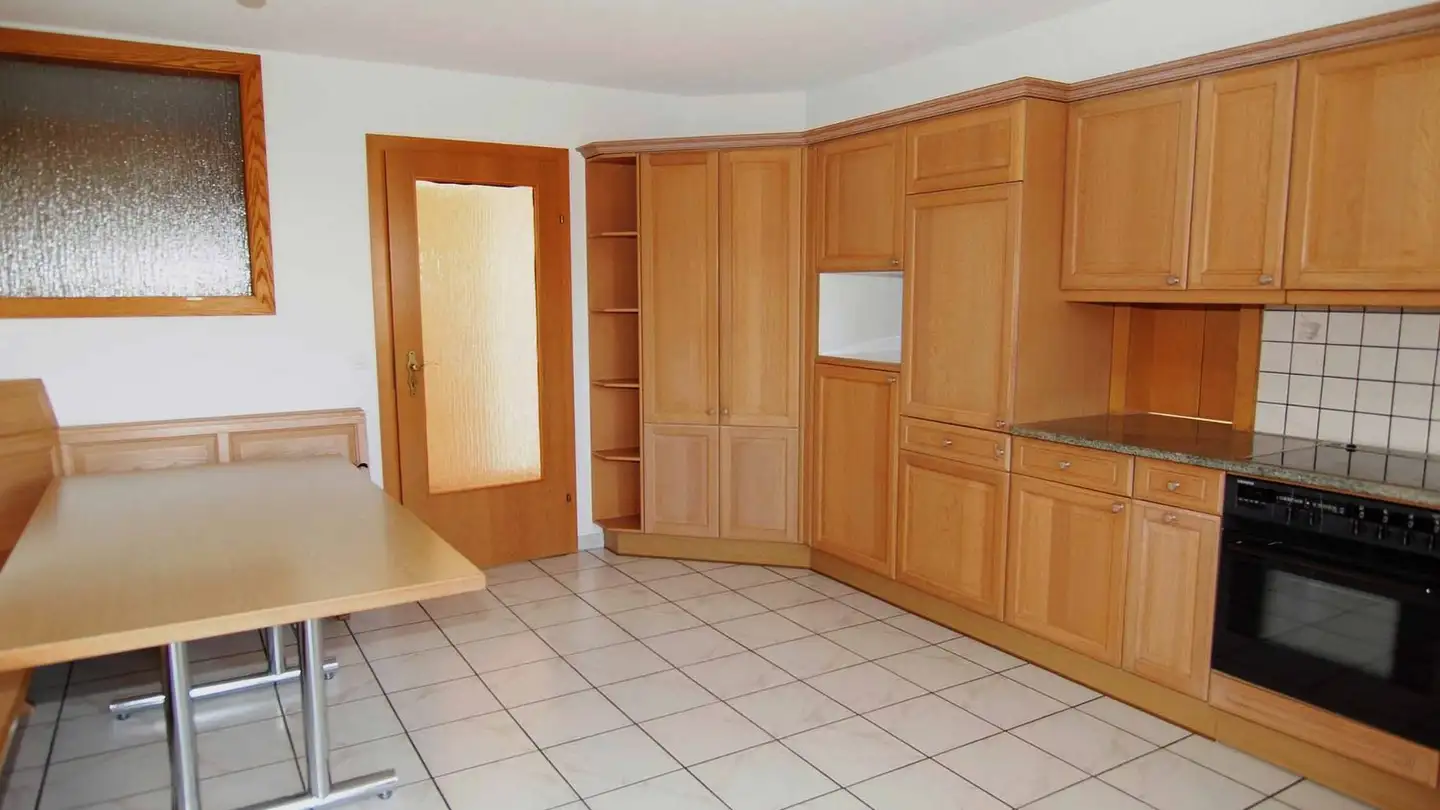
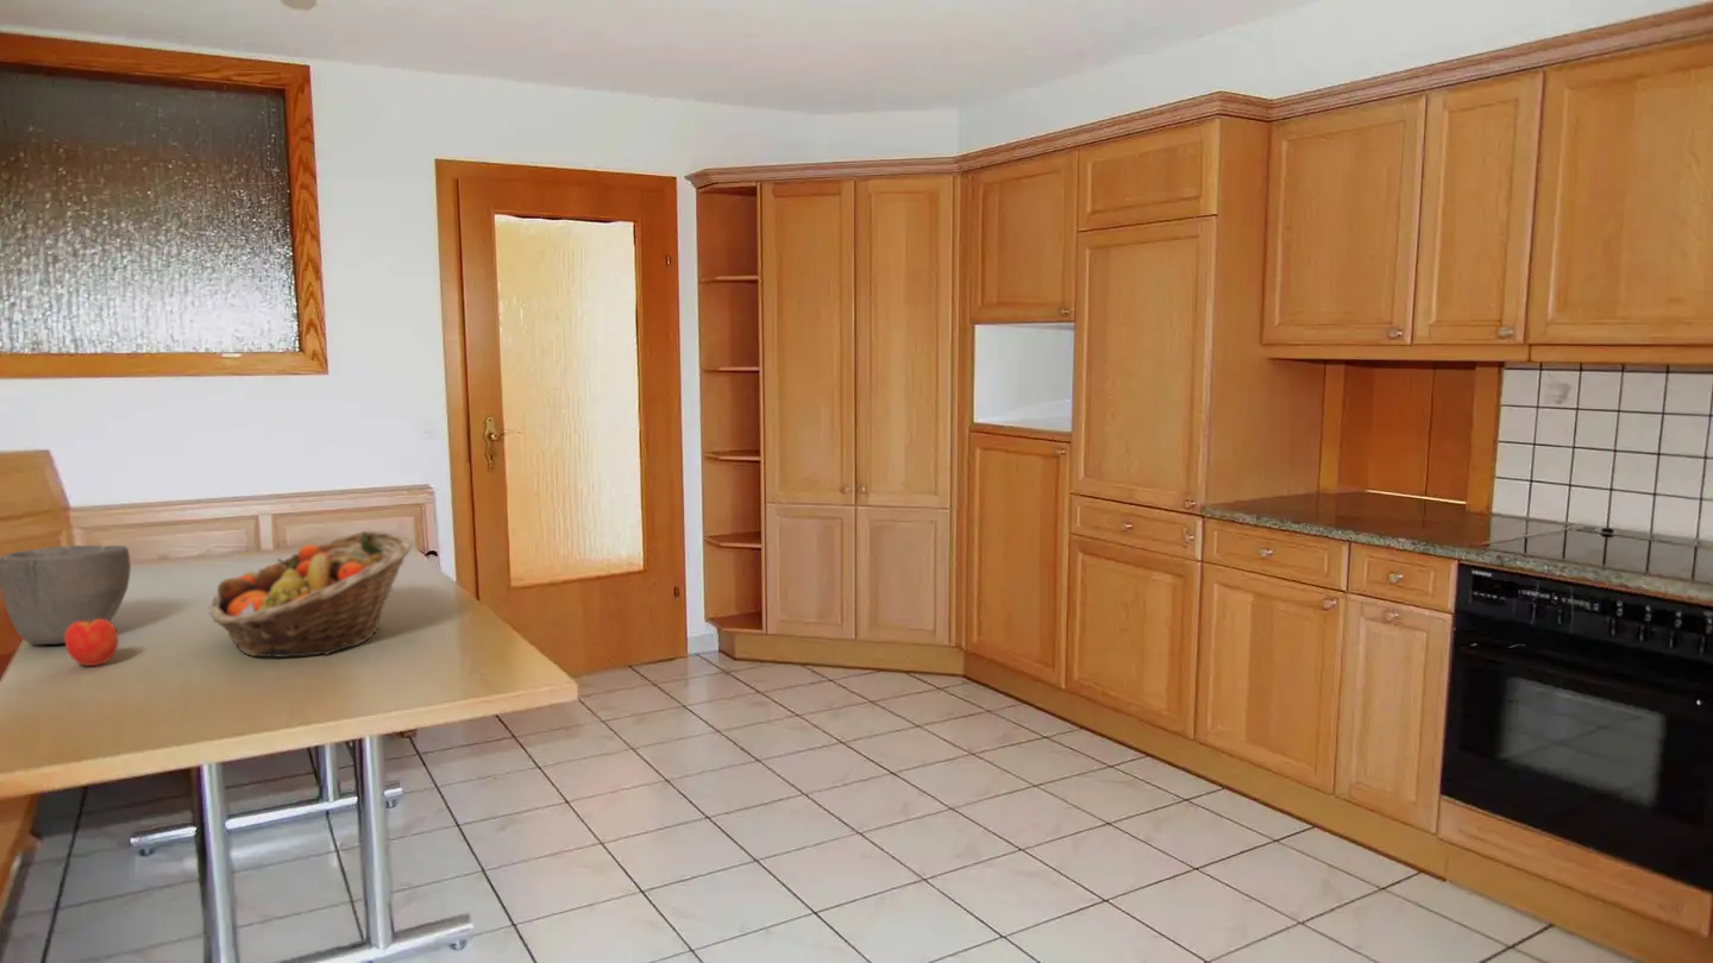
+ fruit basket [208,530,414,659]
+ apple [64,618,120,667]
+ bowl [0,545,132,646]
